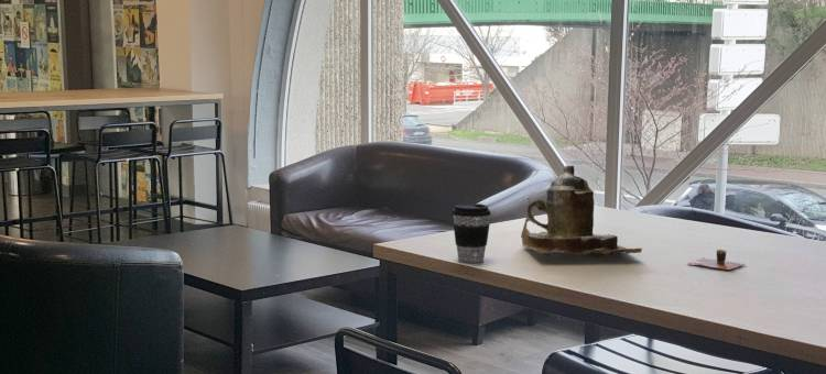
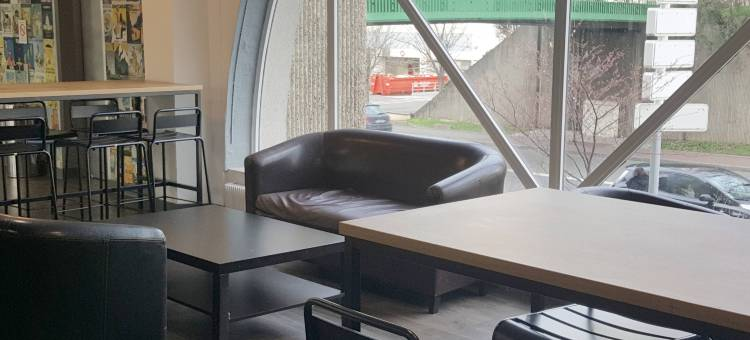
- cup [687,249,746,271]
- coffee cup [450,204,492,264]
- teapot [520,165,643,260]
